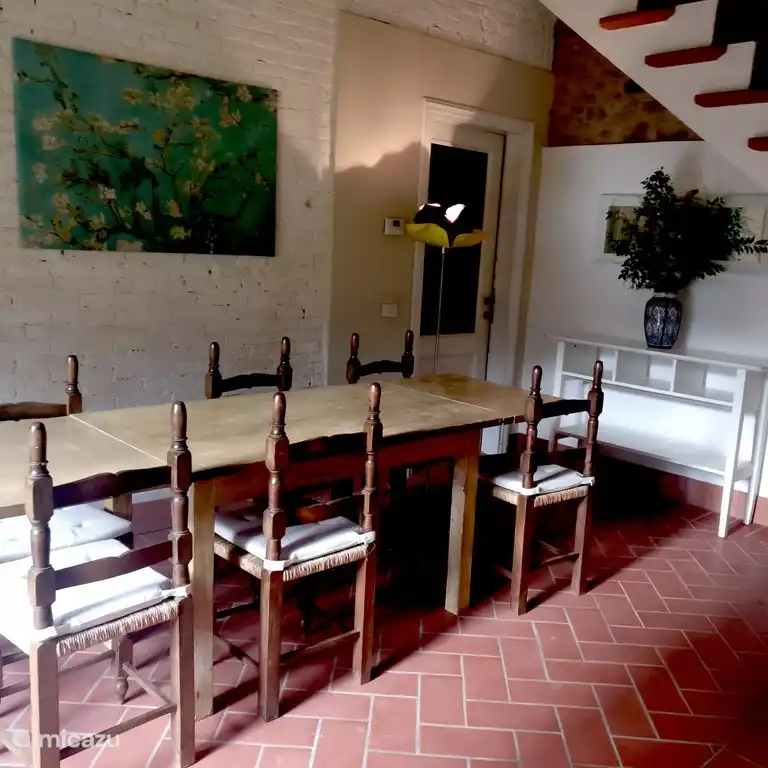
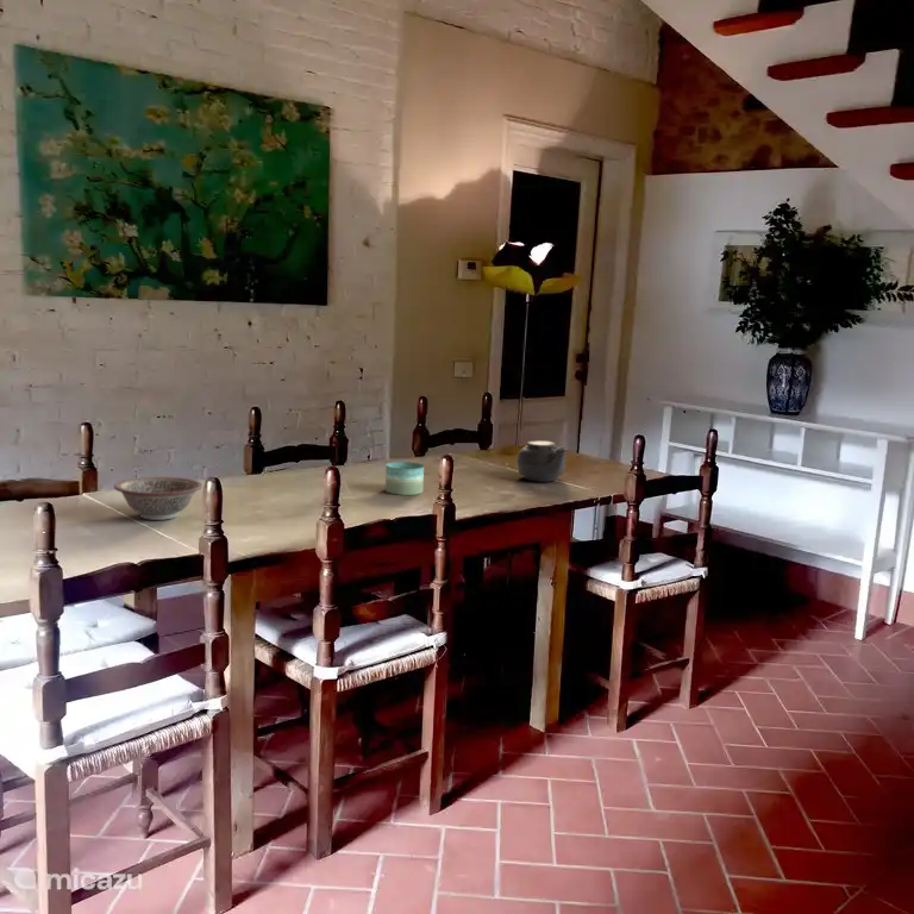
+ teapot [515,439,571,483]
+ decorative bowl [113,475,204,521]
+ candle [384,461,425,496]
